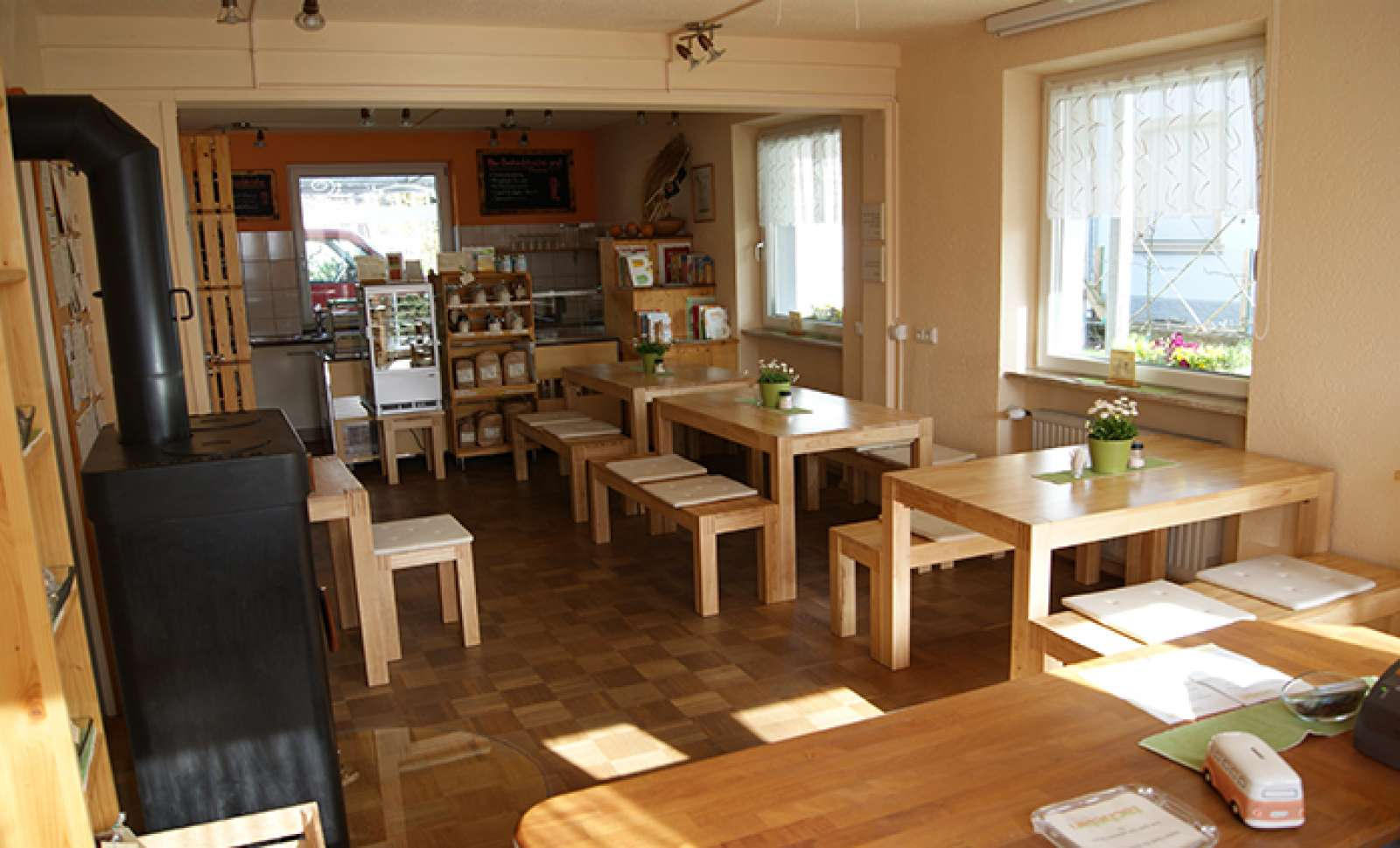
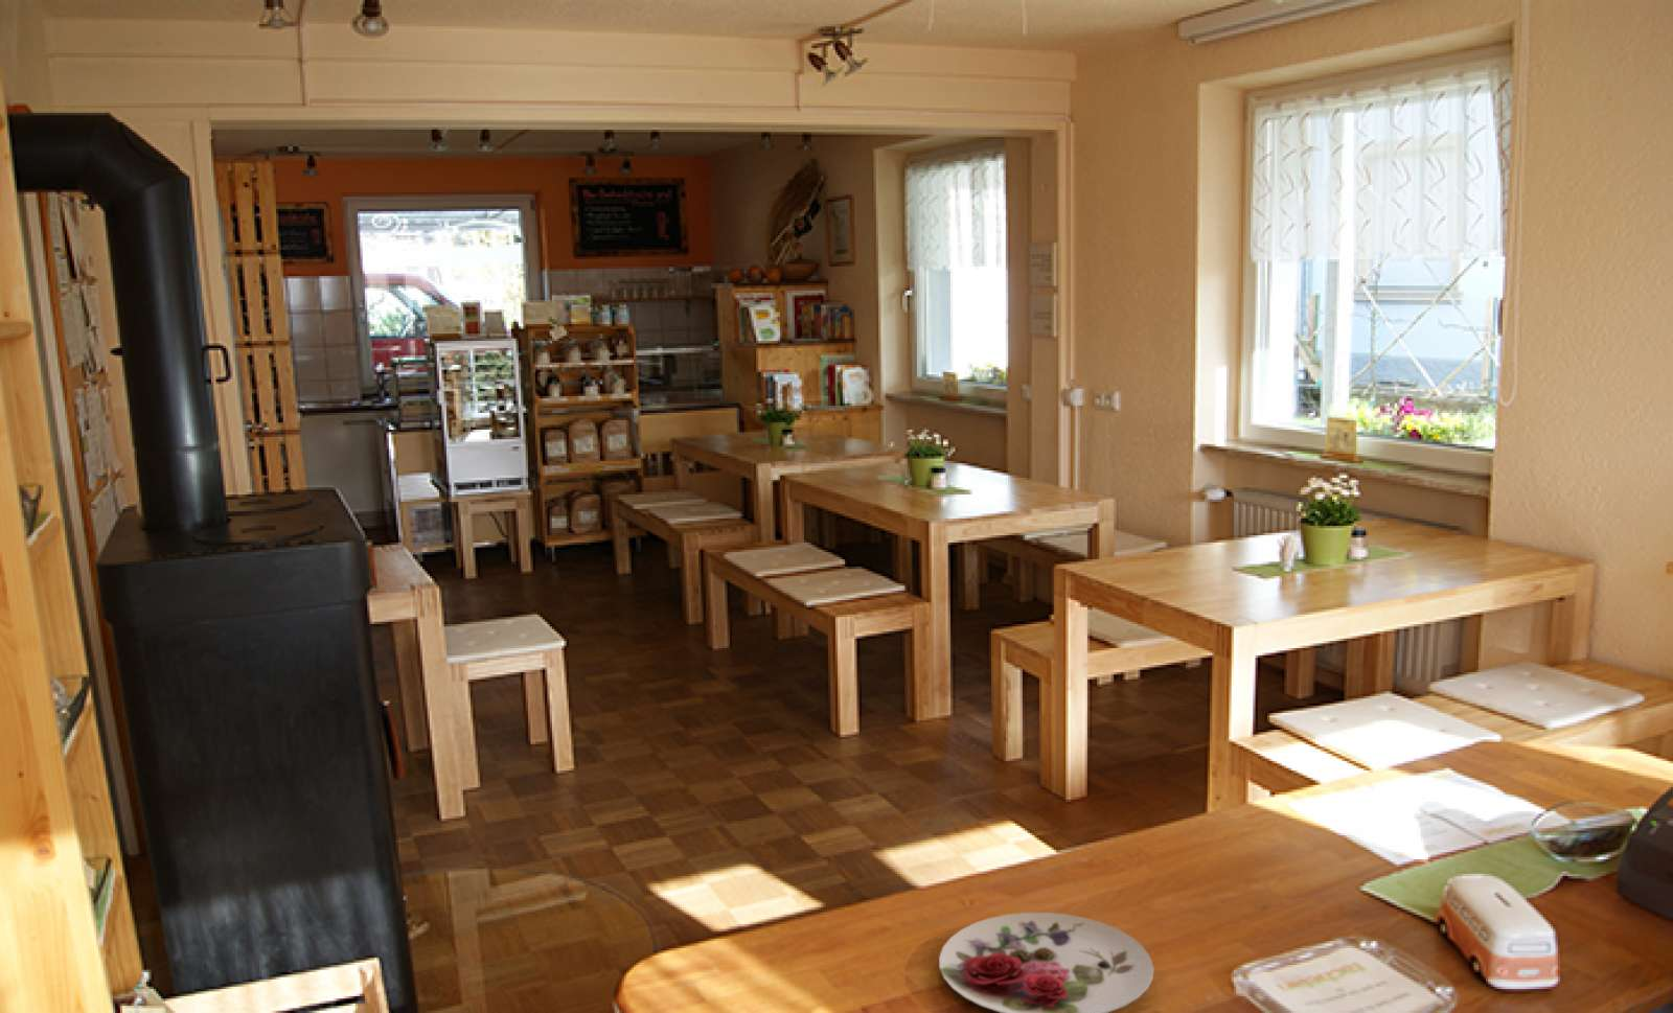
+ plate [938,911,1154,1013]
